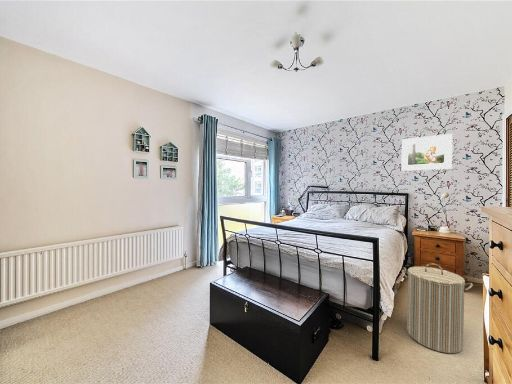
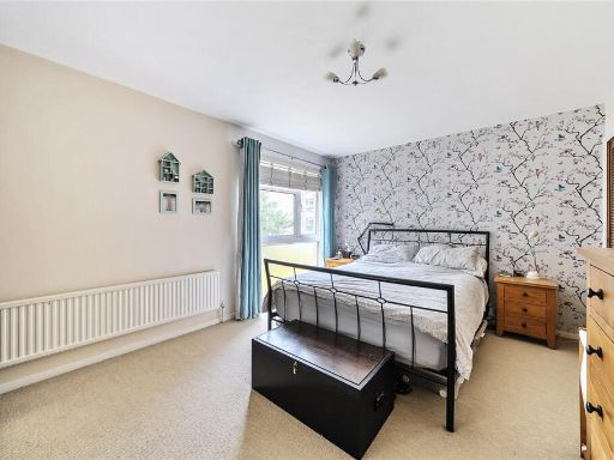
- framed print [400,133,453,172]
- laundry hamper [401,262,474,354]
